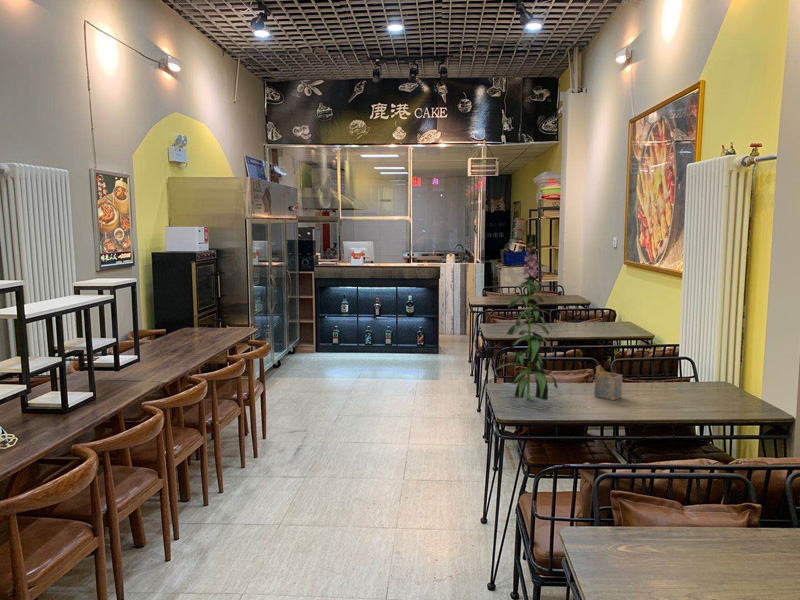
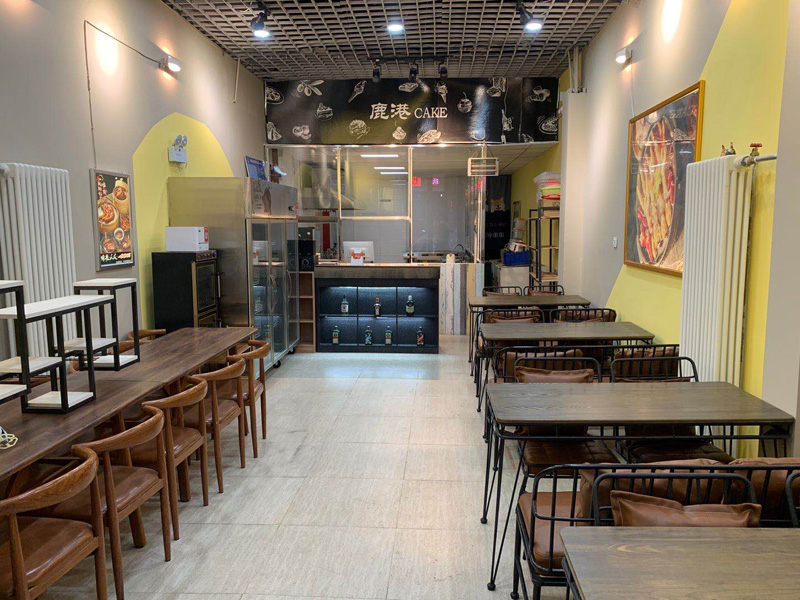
- plant [493,233,559,401]
- napkin holder [593,364,623,401]
